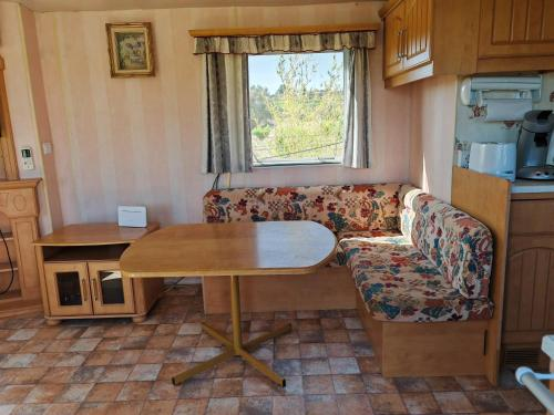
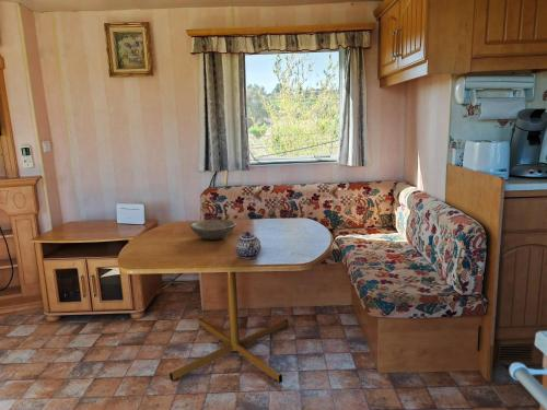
+ bowl [189,219,236,241]
+ teapot [234,231,263,260]
